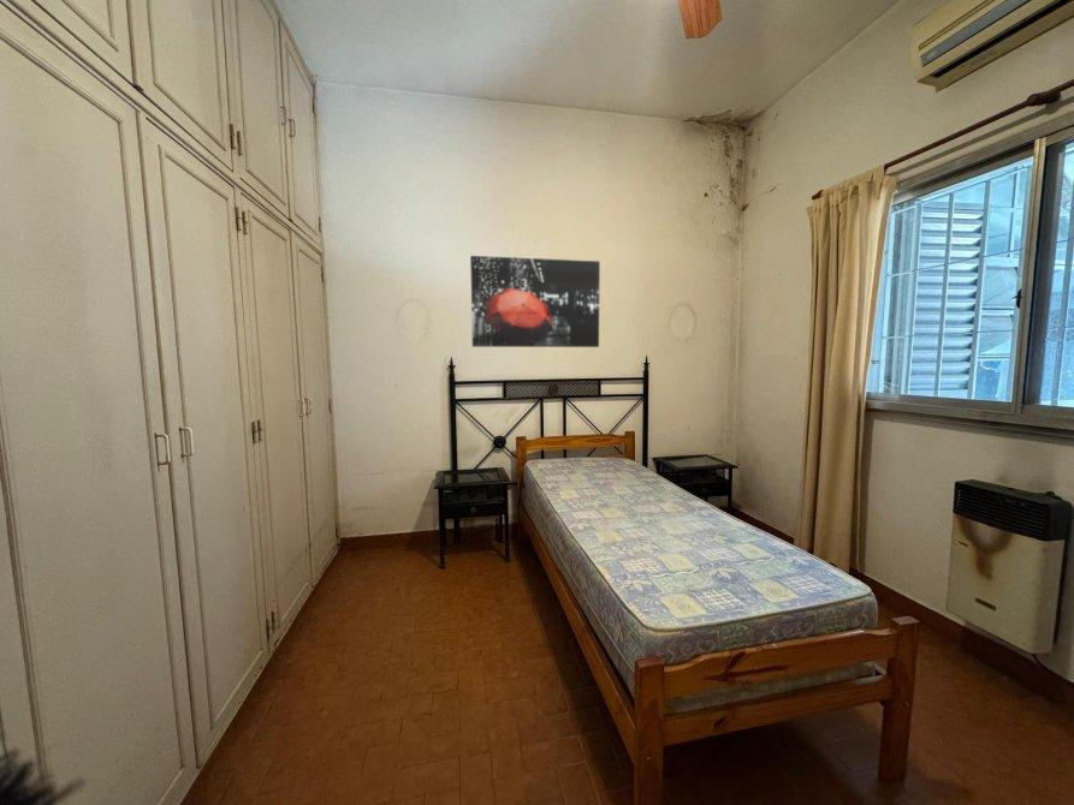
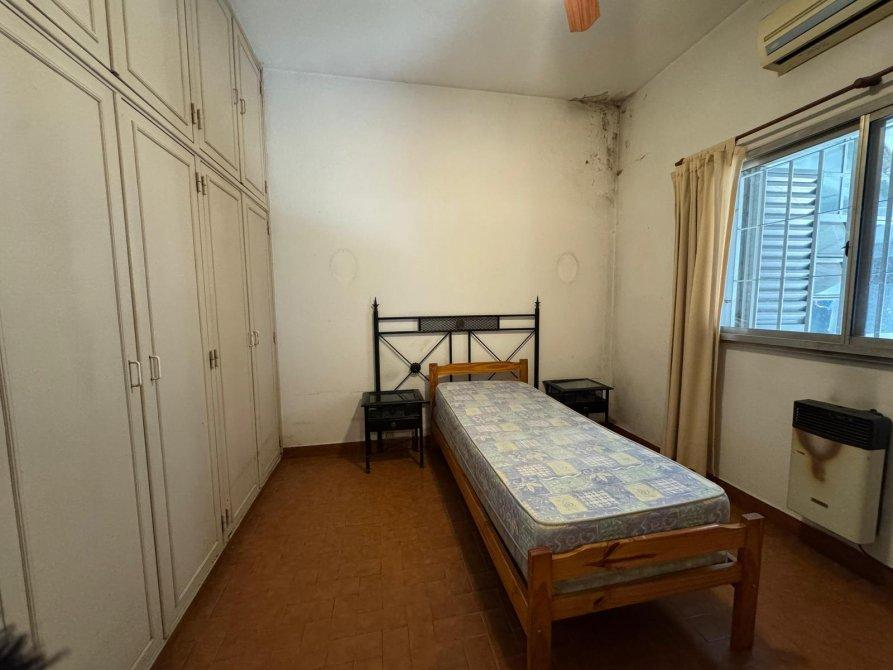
- wall art [469,255,601,348]
